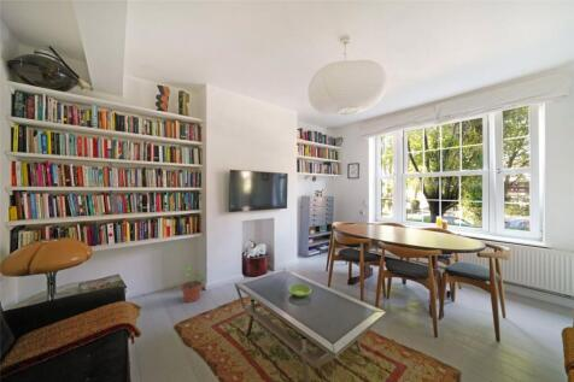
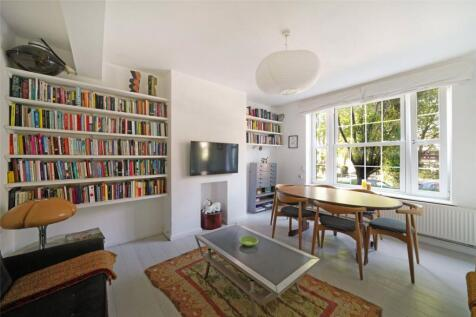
- potted plant [181,264,205,304]
